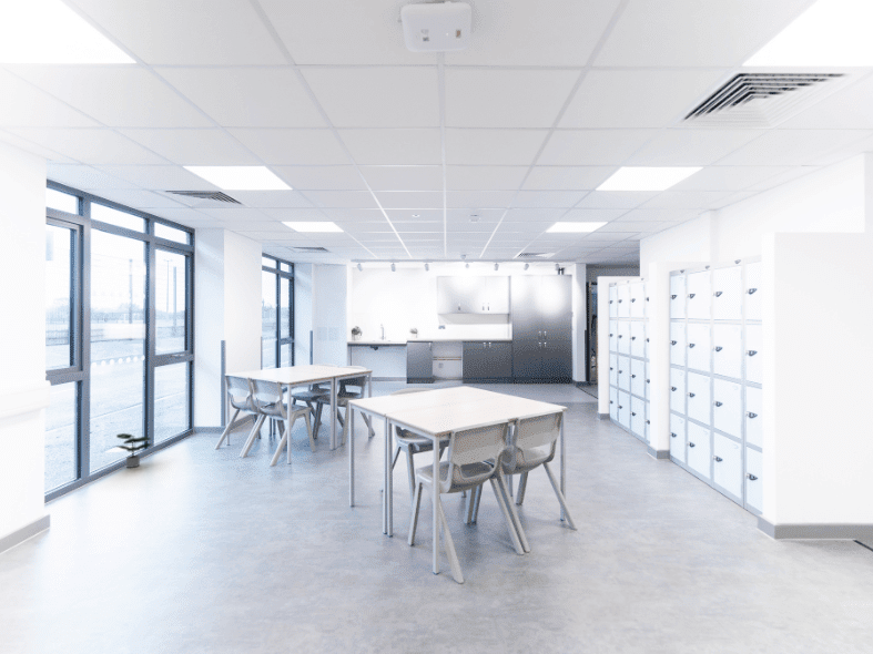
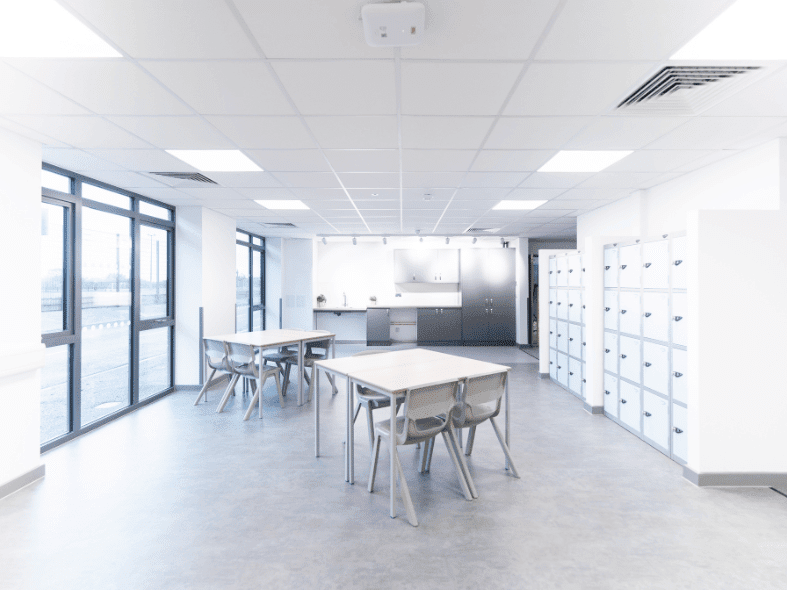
- potted plant [115,432,153,469]
